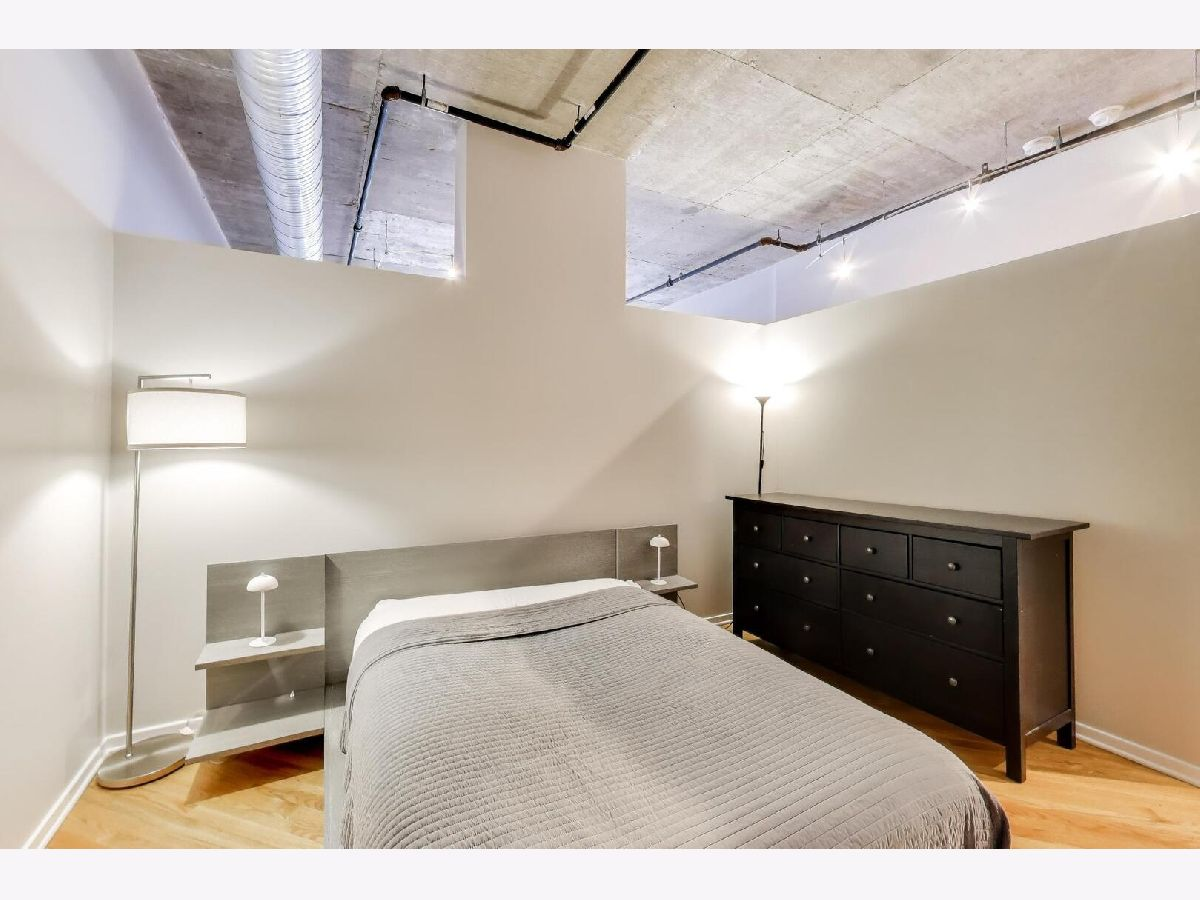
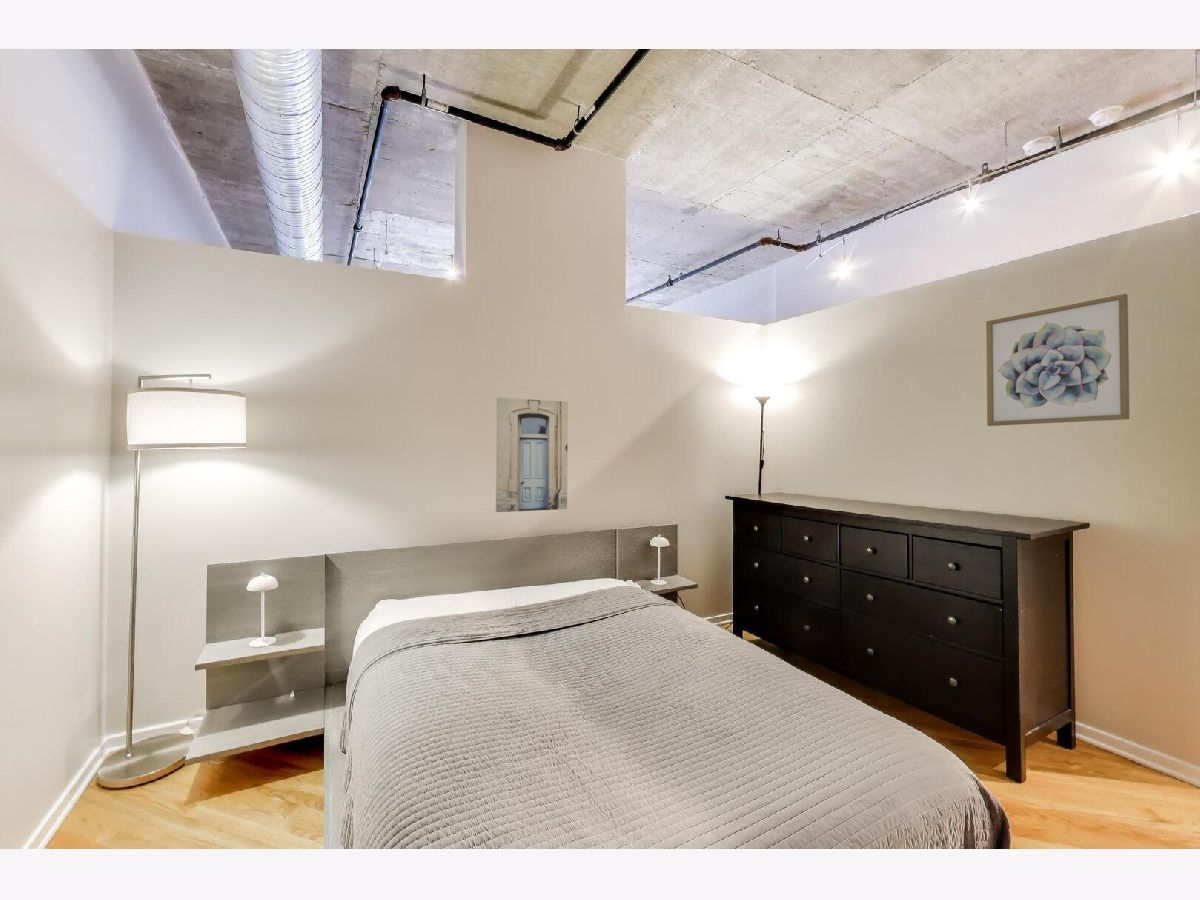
+ wall art [985,292,1131,427]
+ wall art [495,397,569,513]
